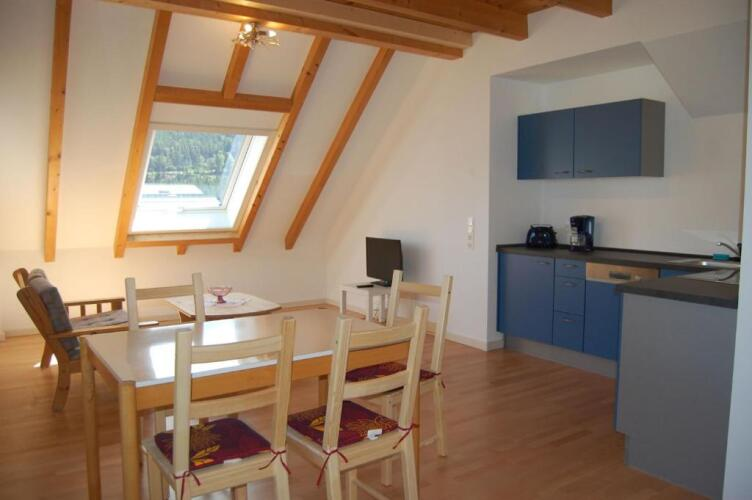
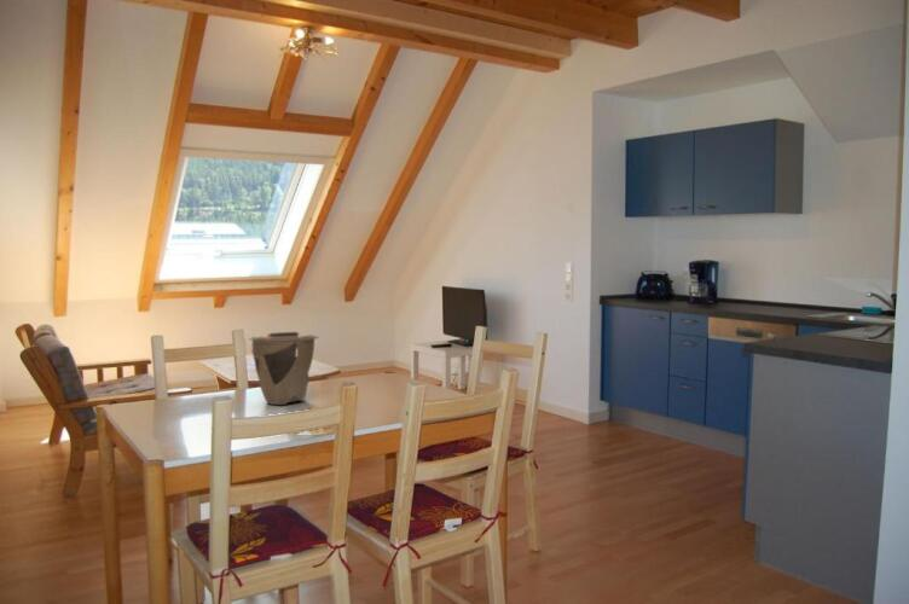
+ decorative bowl [248,331,320,406]
